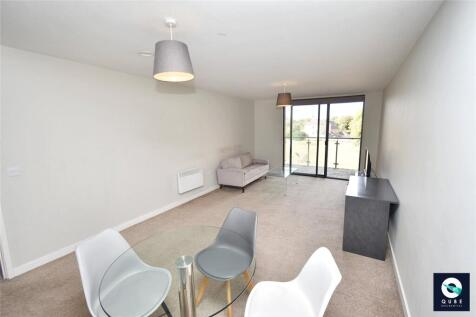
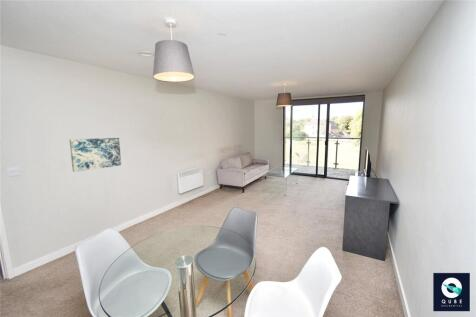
+ wall art [69,137,122,173]
